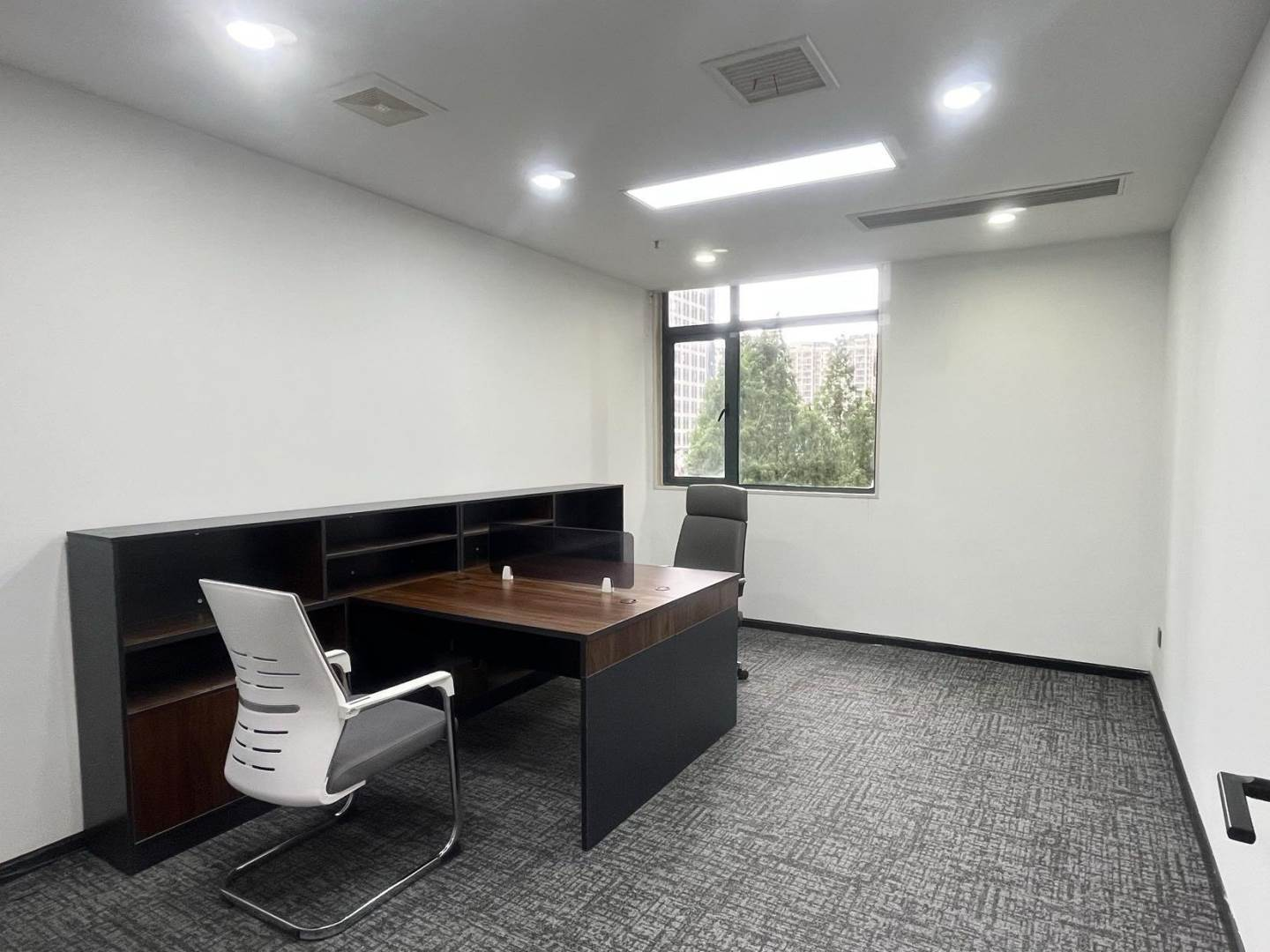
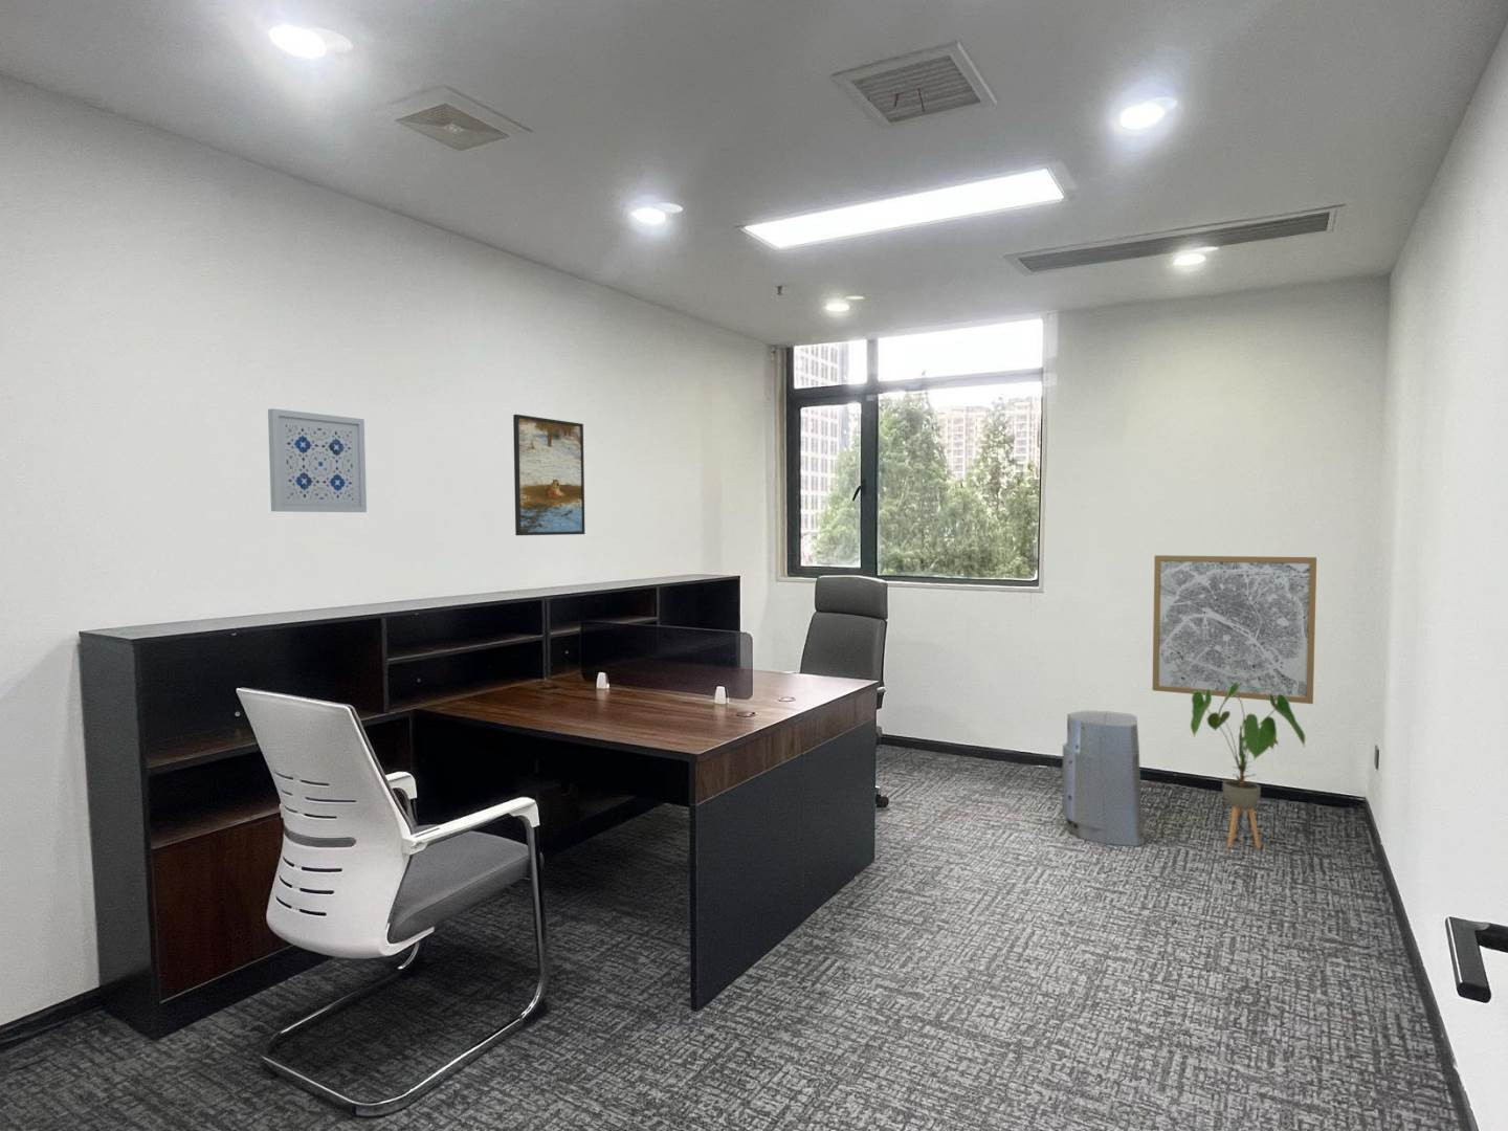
+ wall art [267,407,368,513]
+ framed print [512,413,587,536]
+ air purifier [1060,710,1148,847]
+ house plant [1190,682,1306,849]
+ wall art [1151,554,1317,704]
